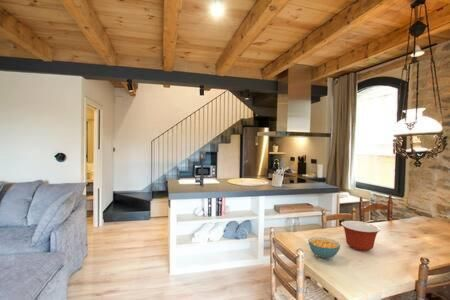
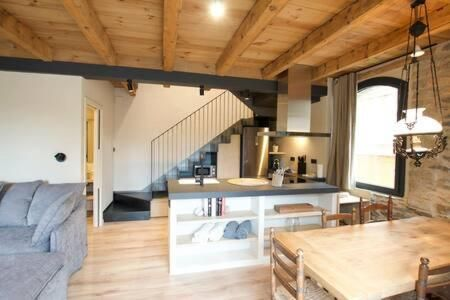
- mixing bowl [340,220,381,252]
- cereal bowl [307,236,341,259]
